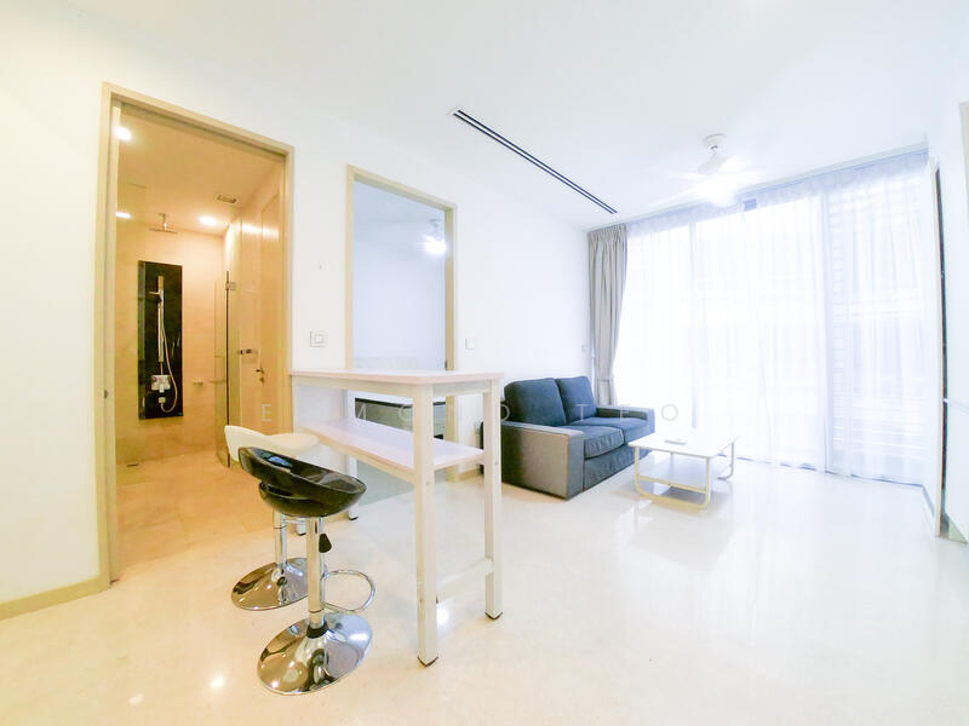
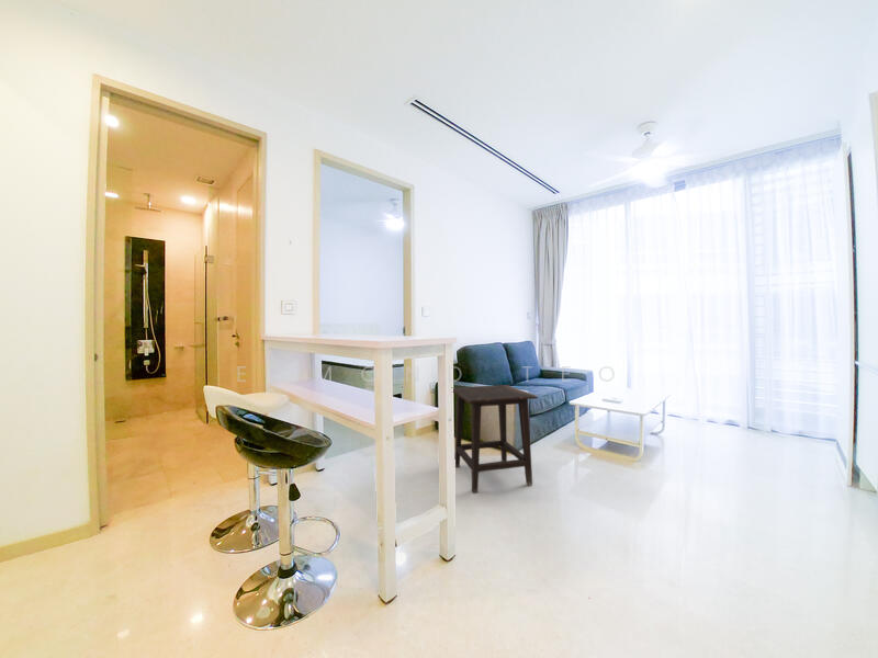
+ side table [452,384,539,495]
